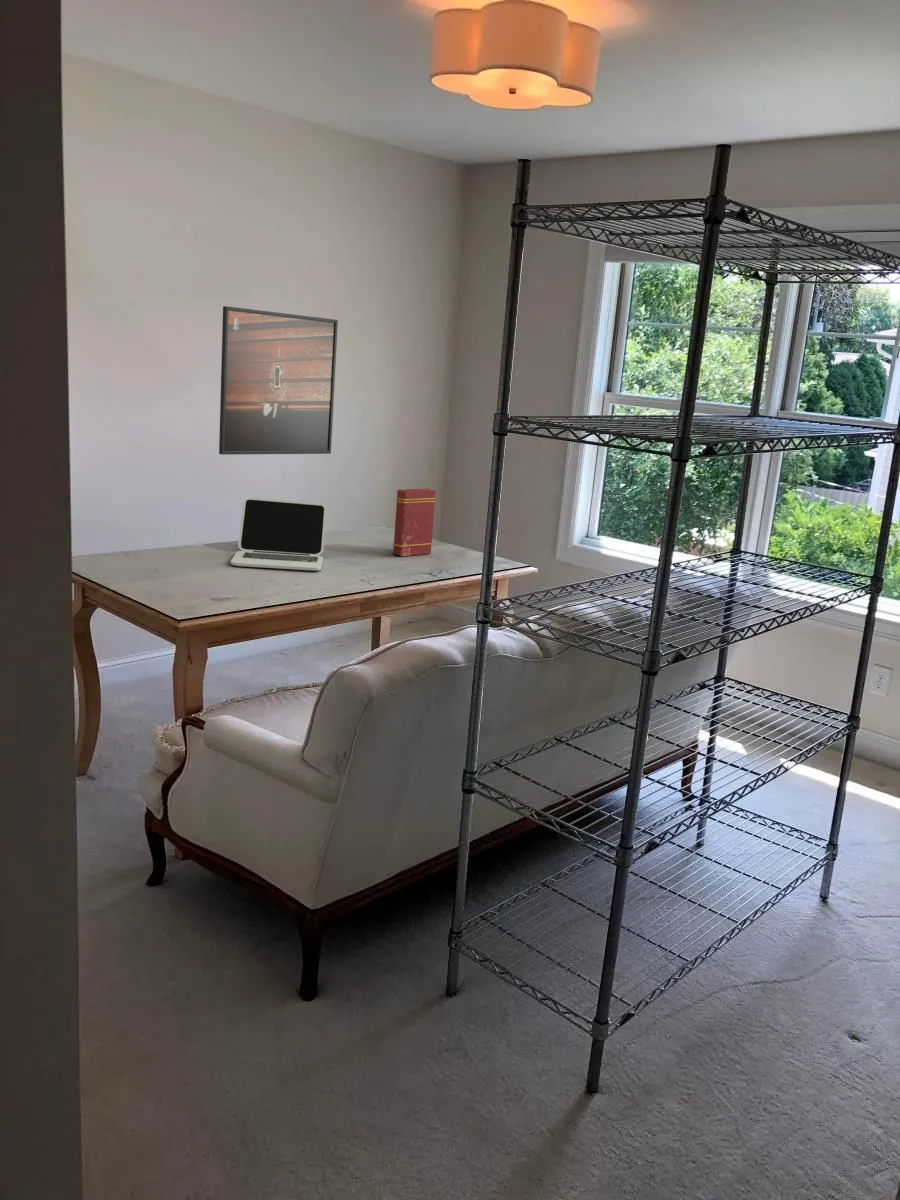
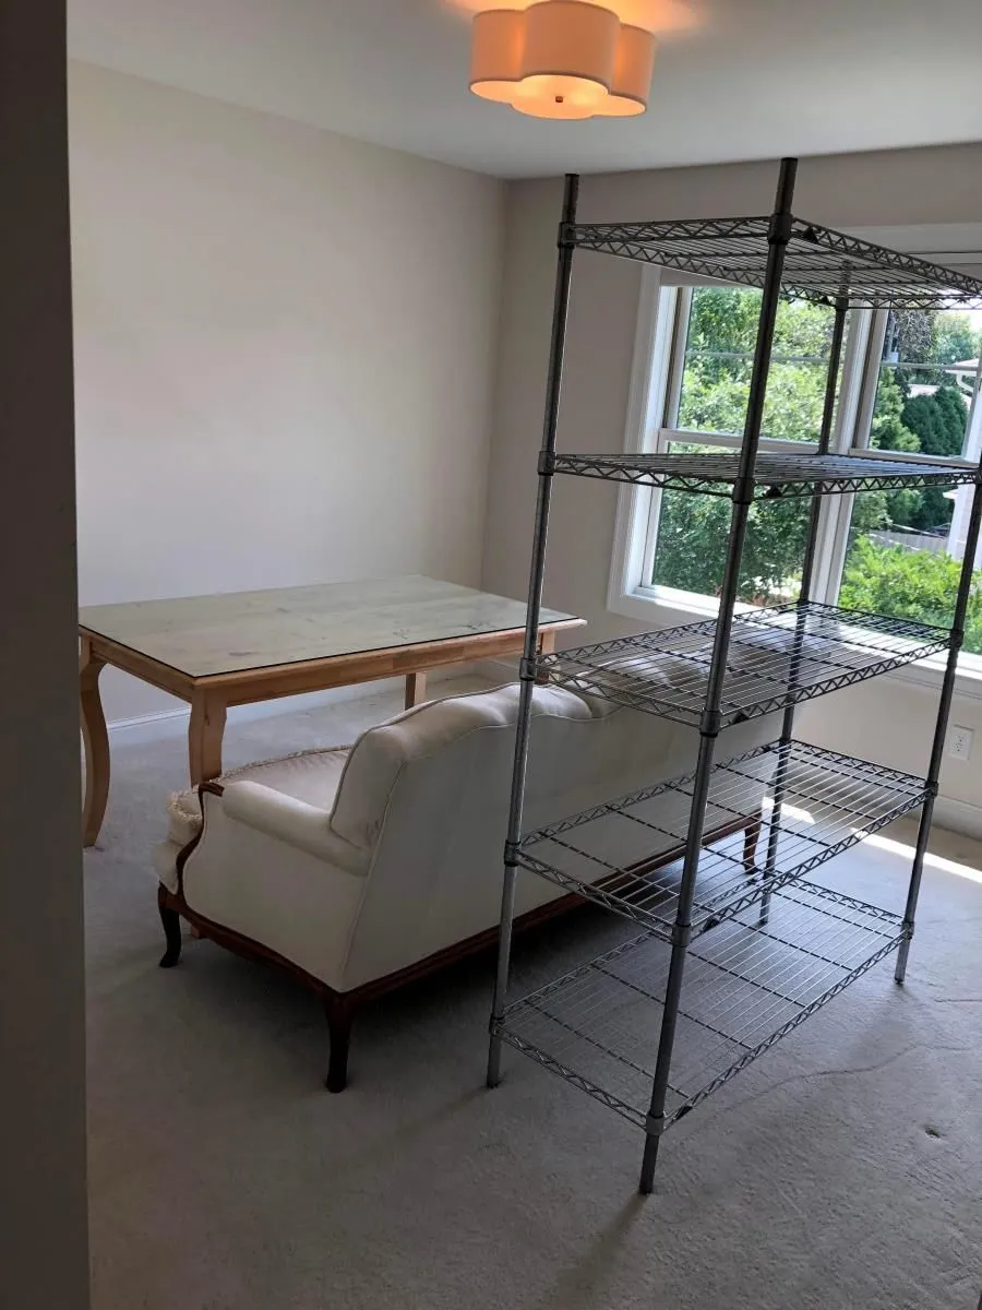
- book [392,488,437,557]
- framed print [218,305,339,456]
- laptop [230,497,327,571]
